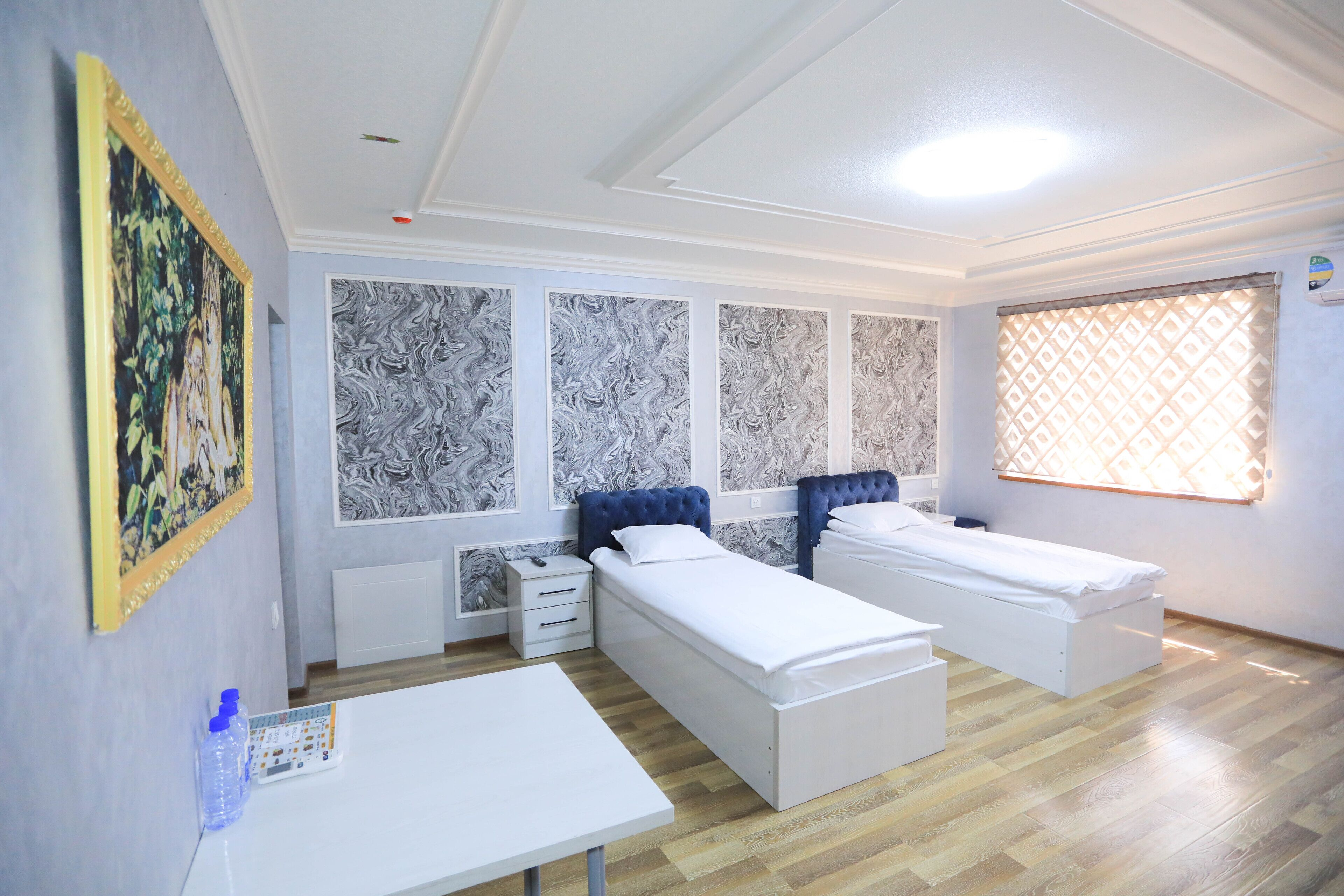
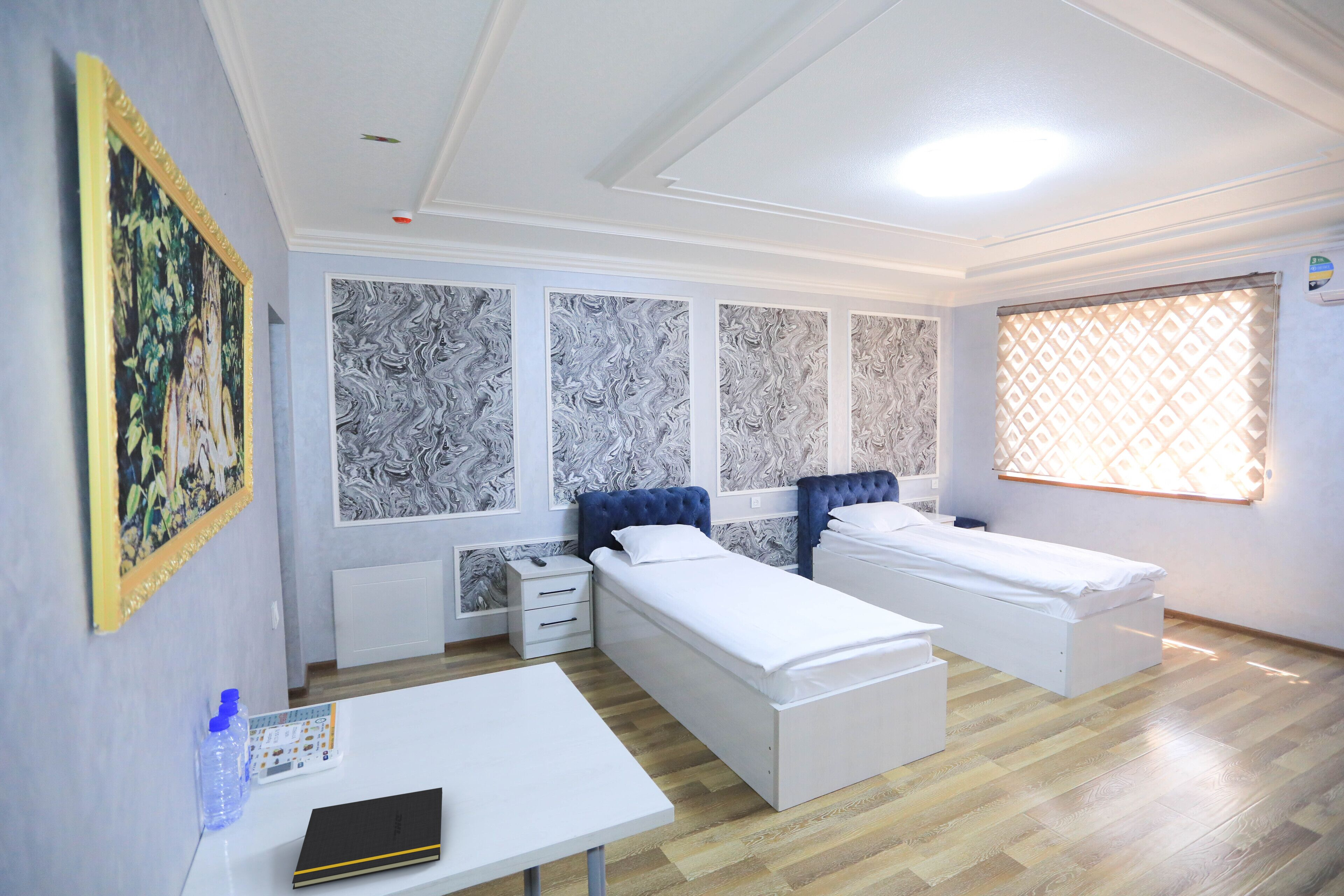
+ notepad [292,787,443,890]
